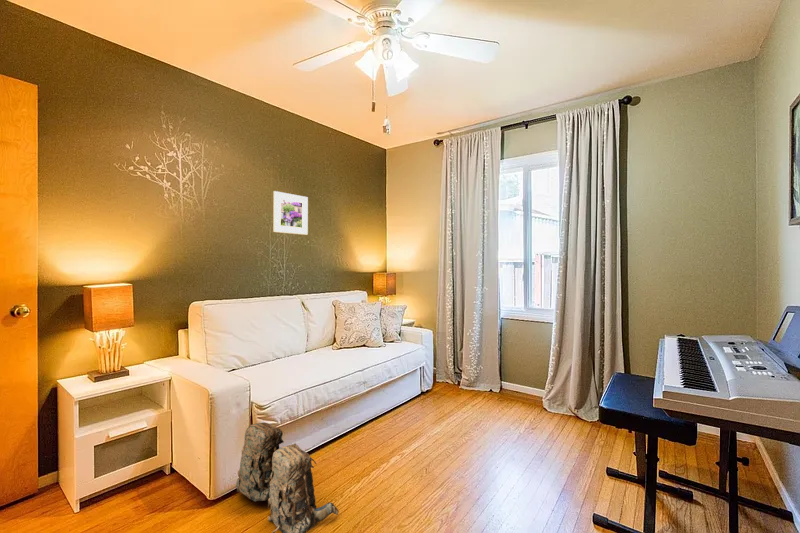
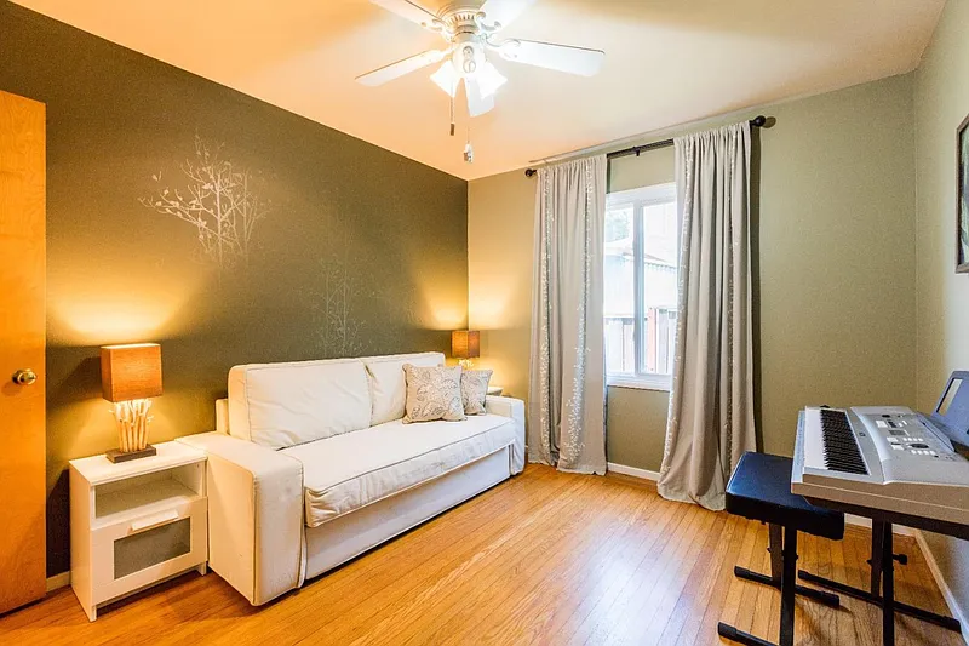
- backpack [235,421,340,533]
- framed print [272,190,309,236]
